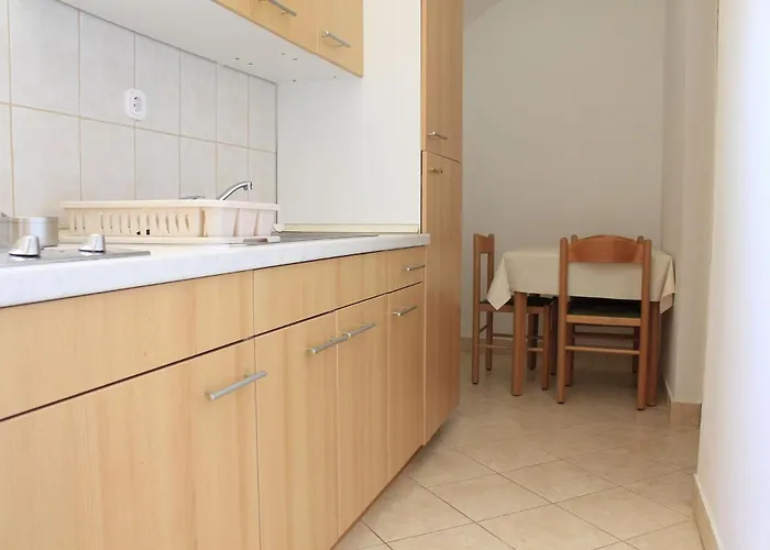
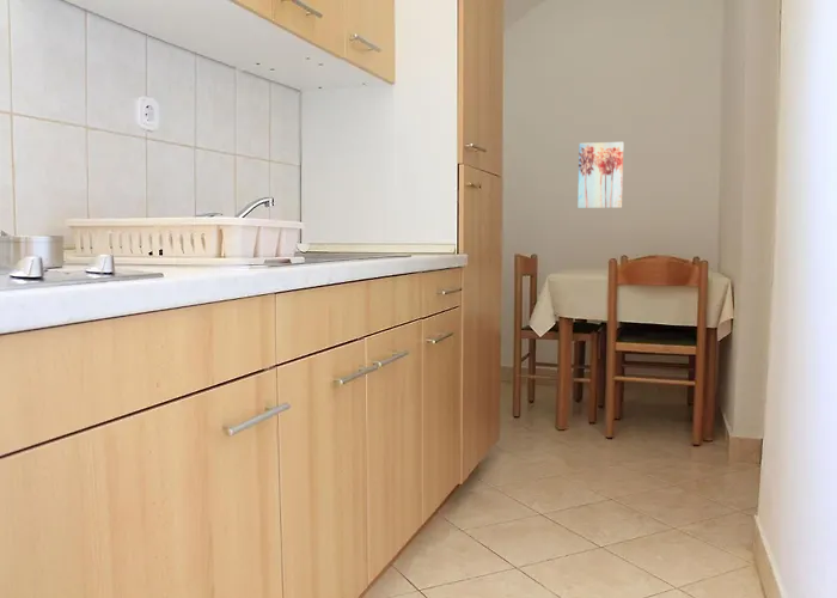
+ wall art [576,141,624,209]
